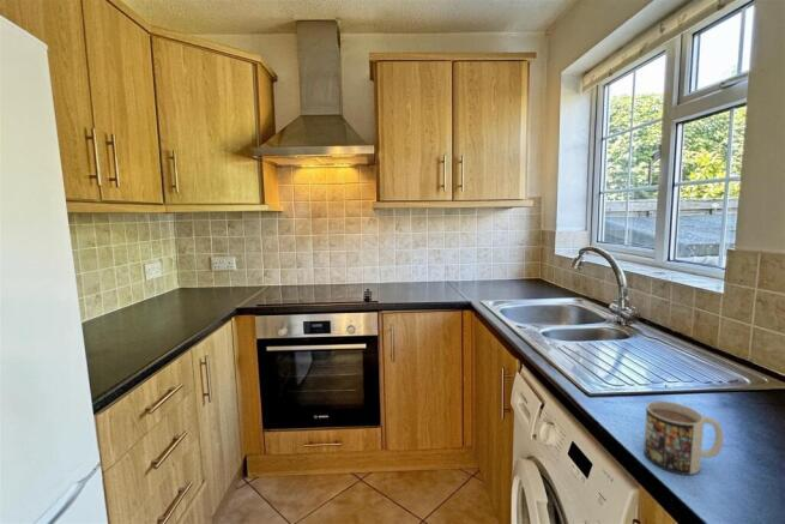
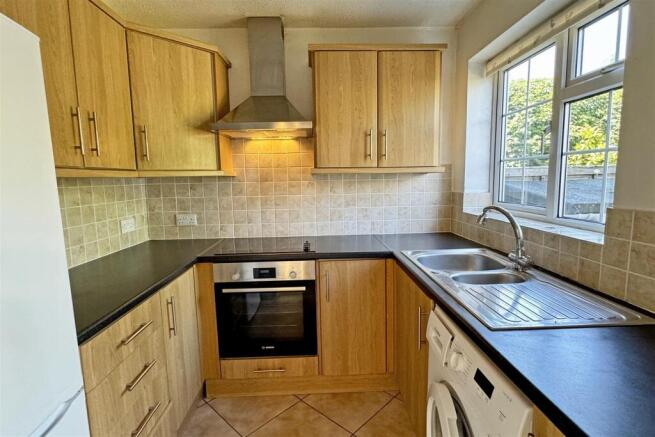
- mug [642,399,724,476]
